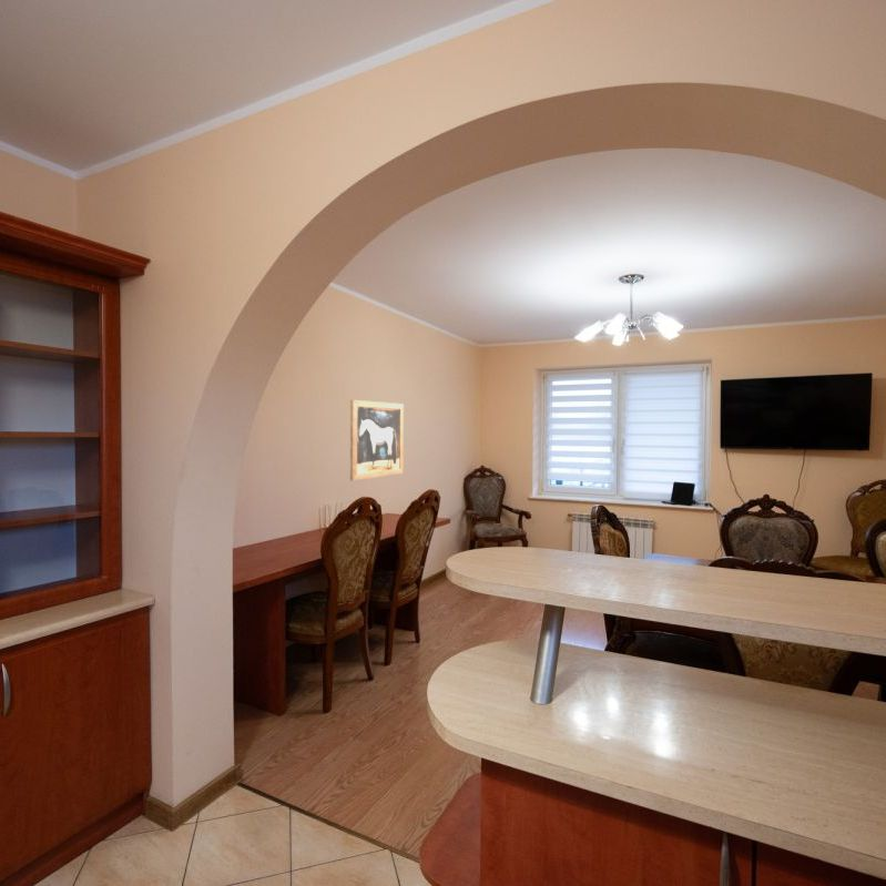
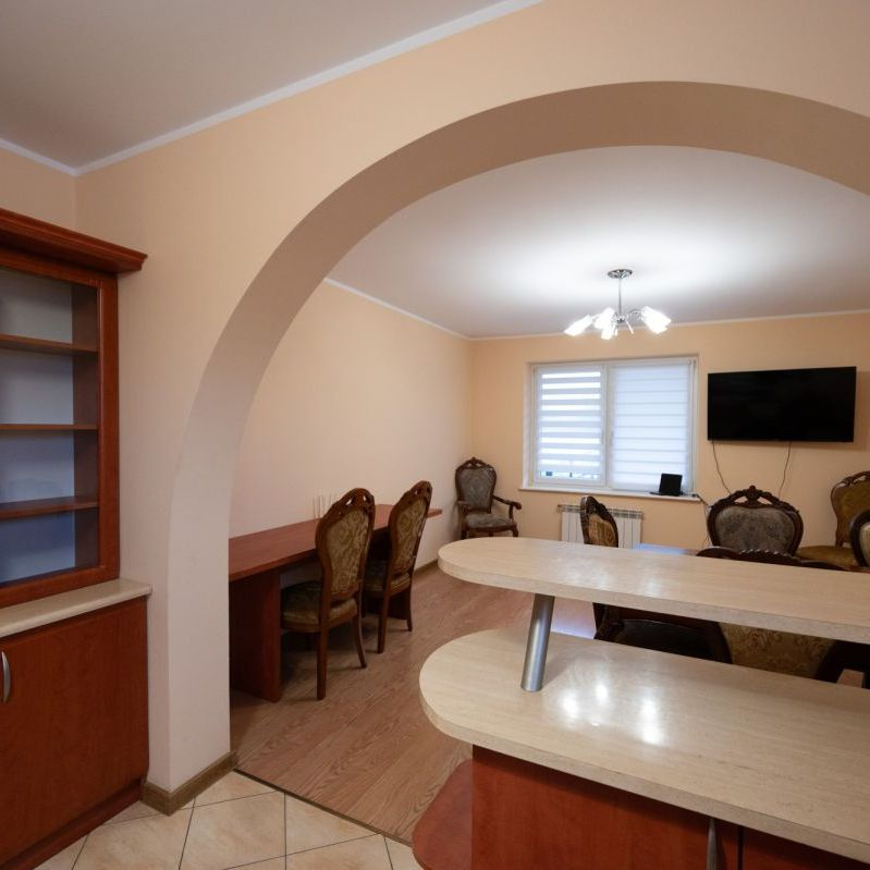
- wall art [349,399,405,481]
